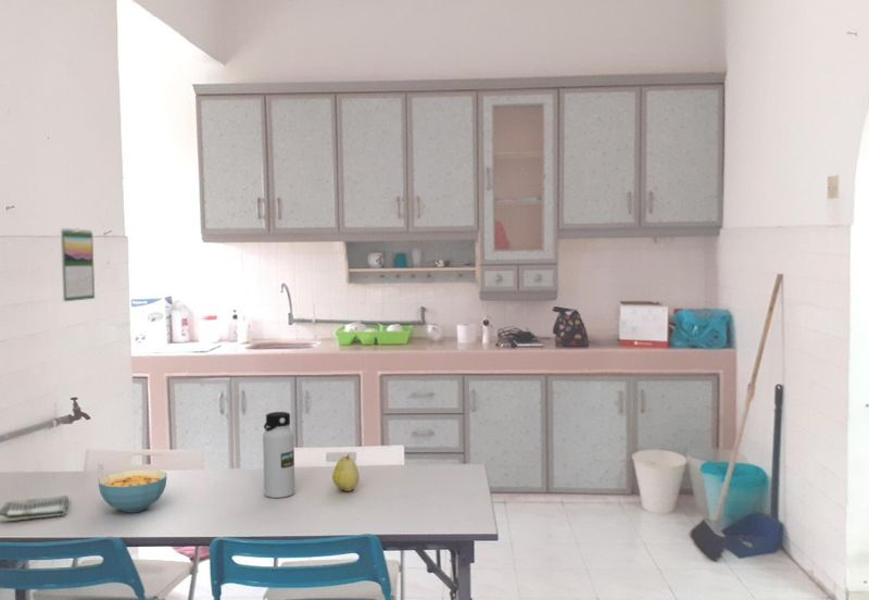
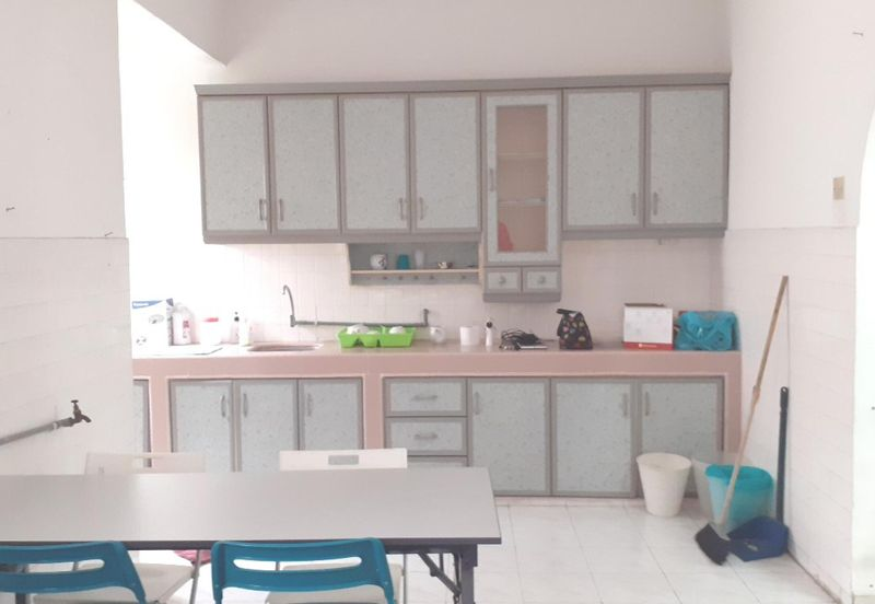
- dish towel [0,495,70,523]
- calendar [60,227,96,302]
- cereal bowl [98,468,168,513]
- water bottle [262,411,295,499]
- fruit [331,453,361,492]
